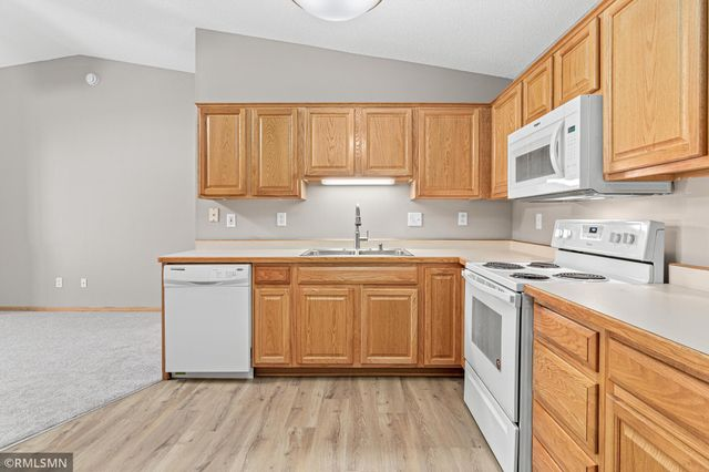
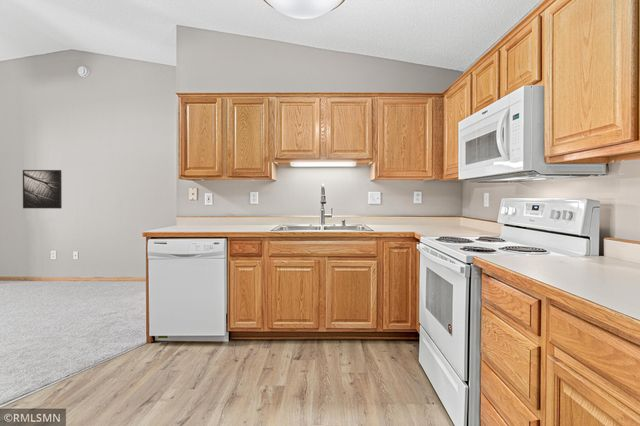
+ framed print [22,169,63,209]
